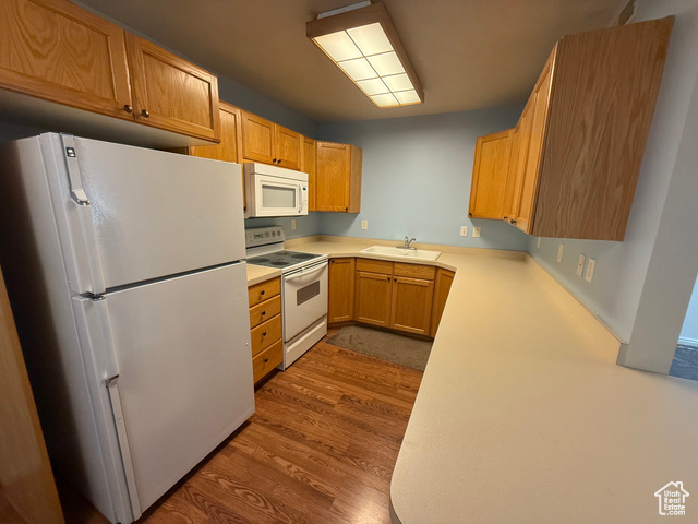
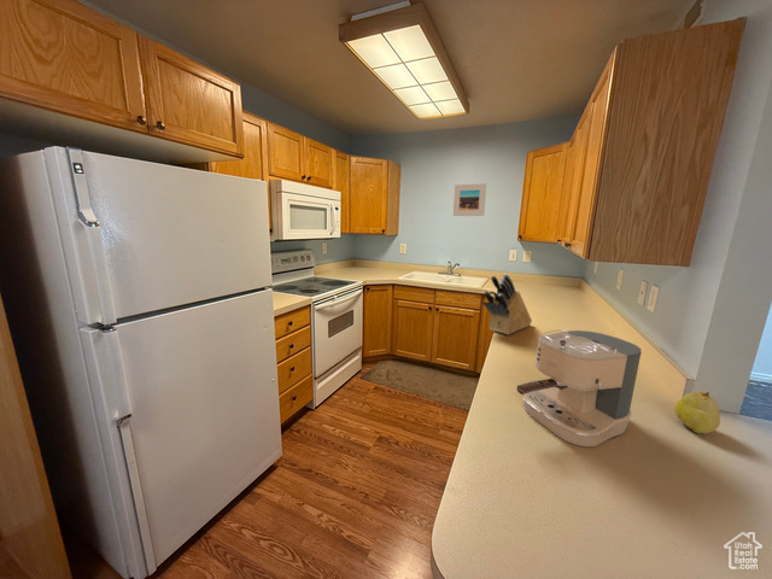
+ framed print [452,182,487,217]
+ fruit [673,391,721,435]
+ knife block [481,273,533,335]
+ coffee maker [515,329,643,448]
